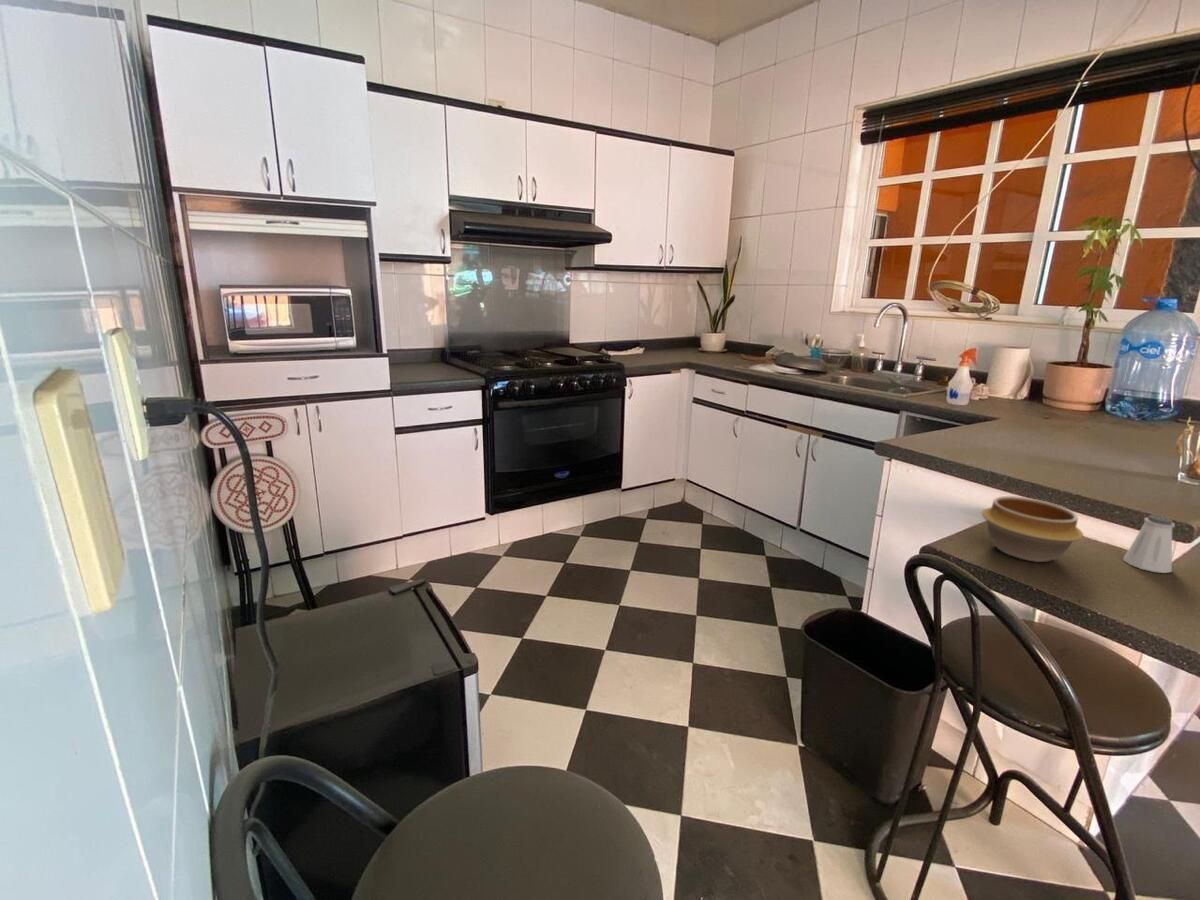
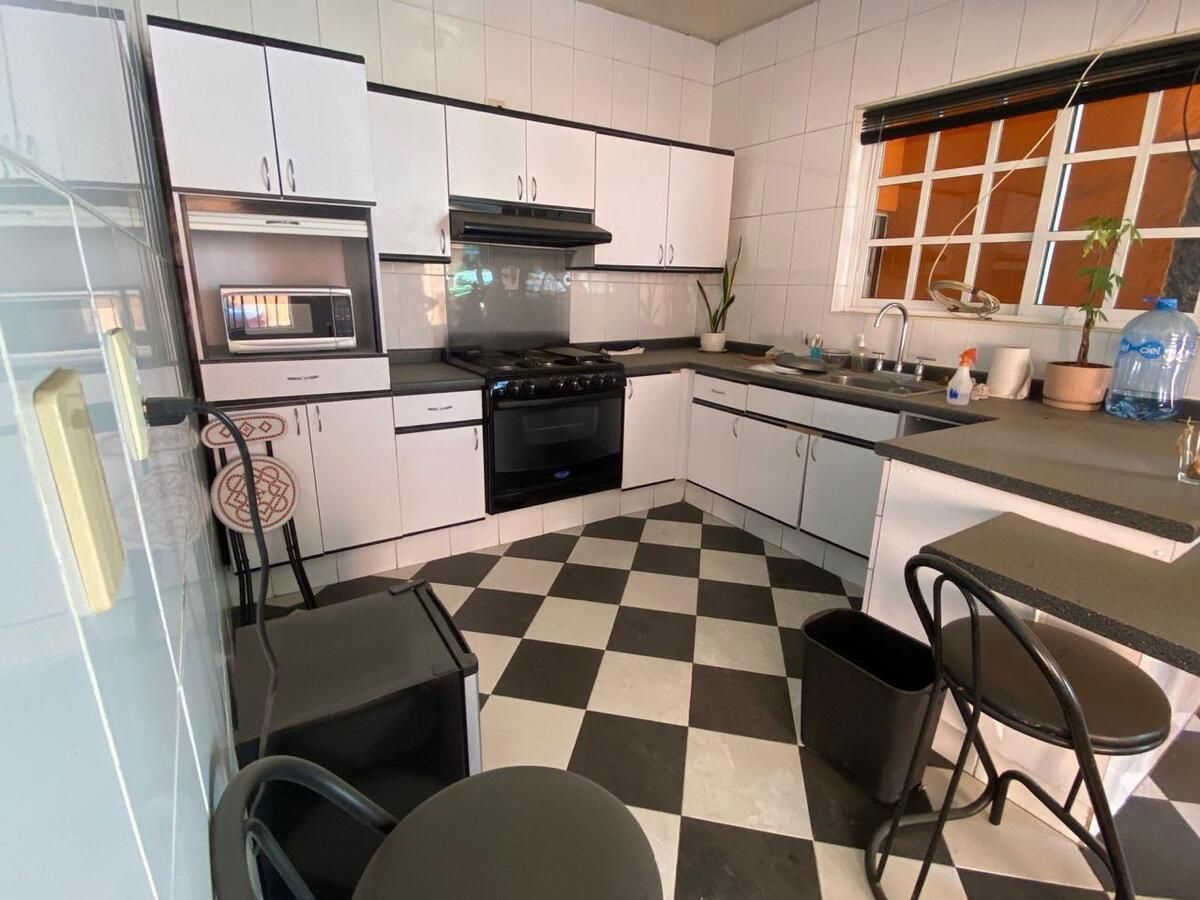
- bowl [981,495,1084,563]
- saltshaker [1123,514,1176,574]
